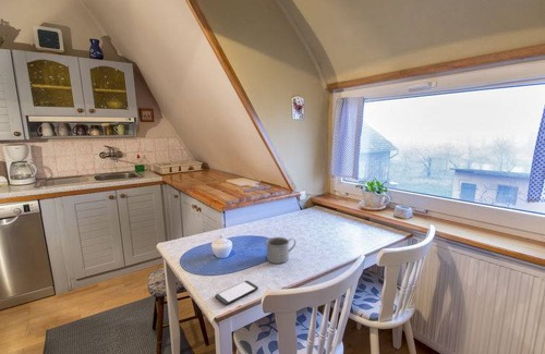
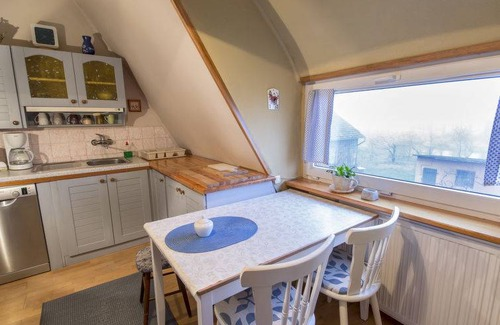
- mug [265,236,296,265]
- smartphone [214,280,259,306]
